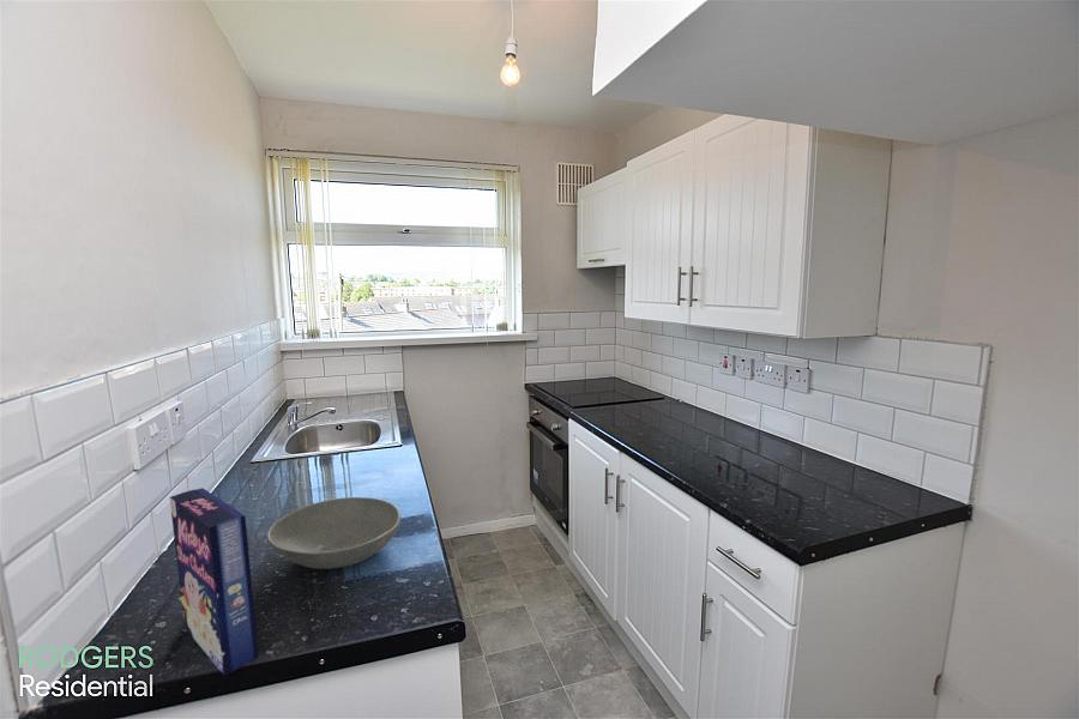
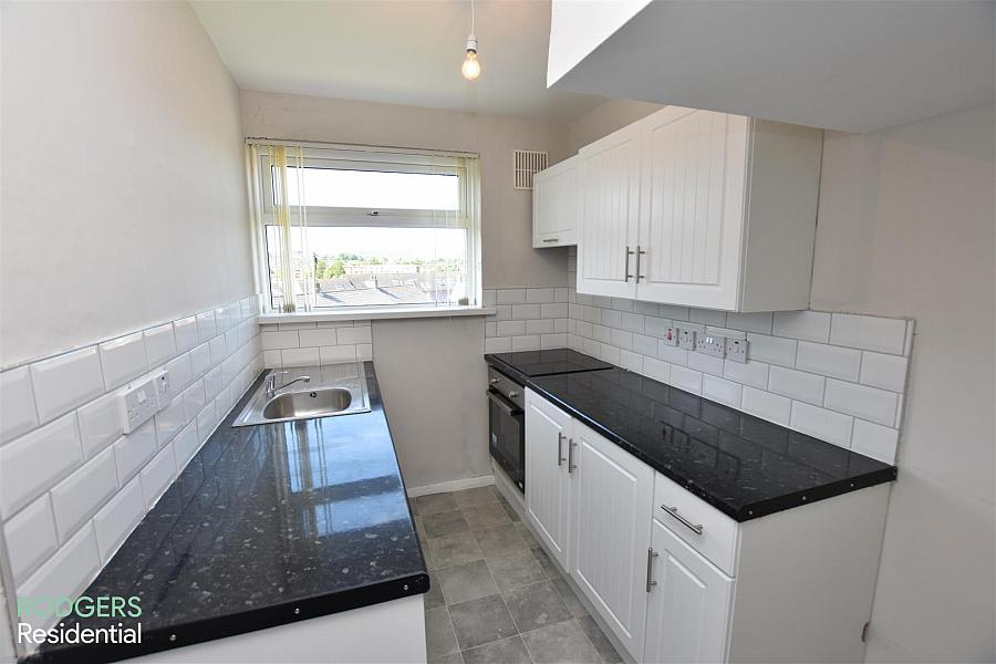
- bowl [266,496,402,570]
- cereal box [169,487,259,677]
